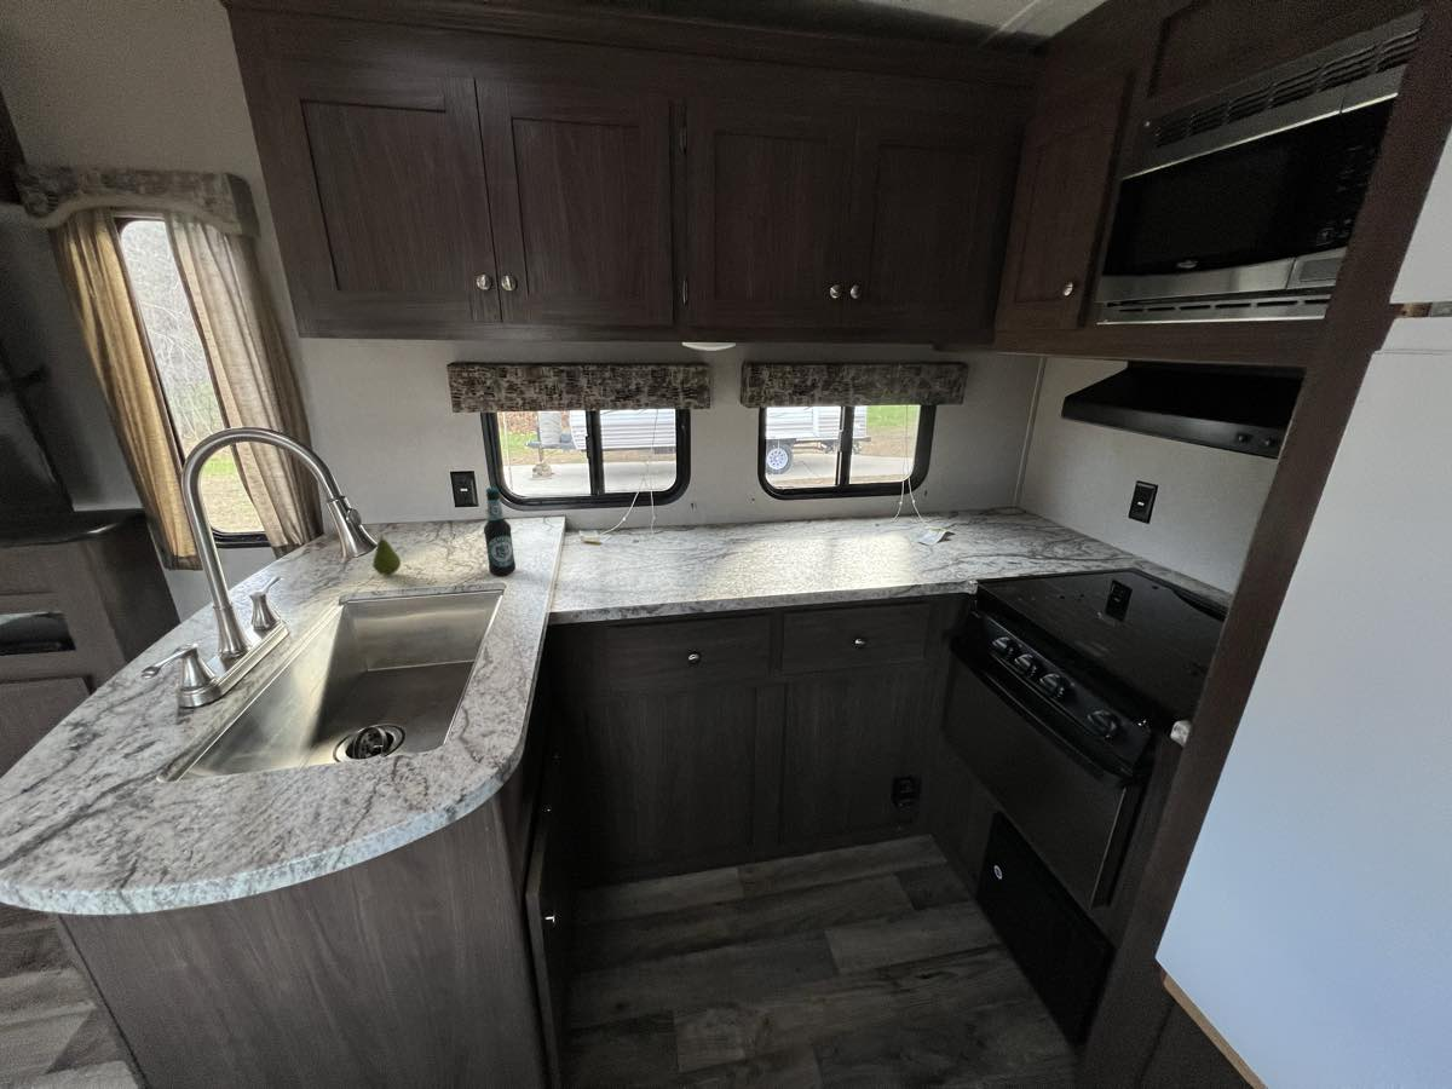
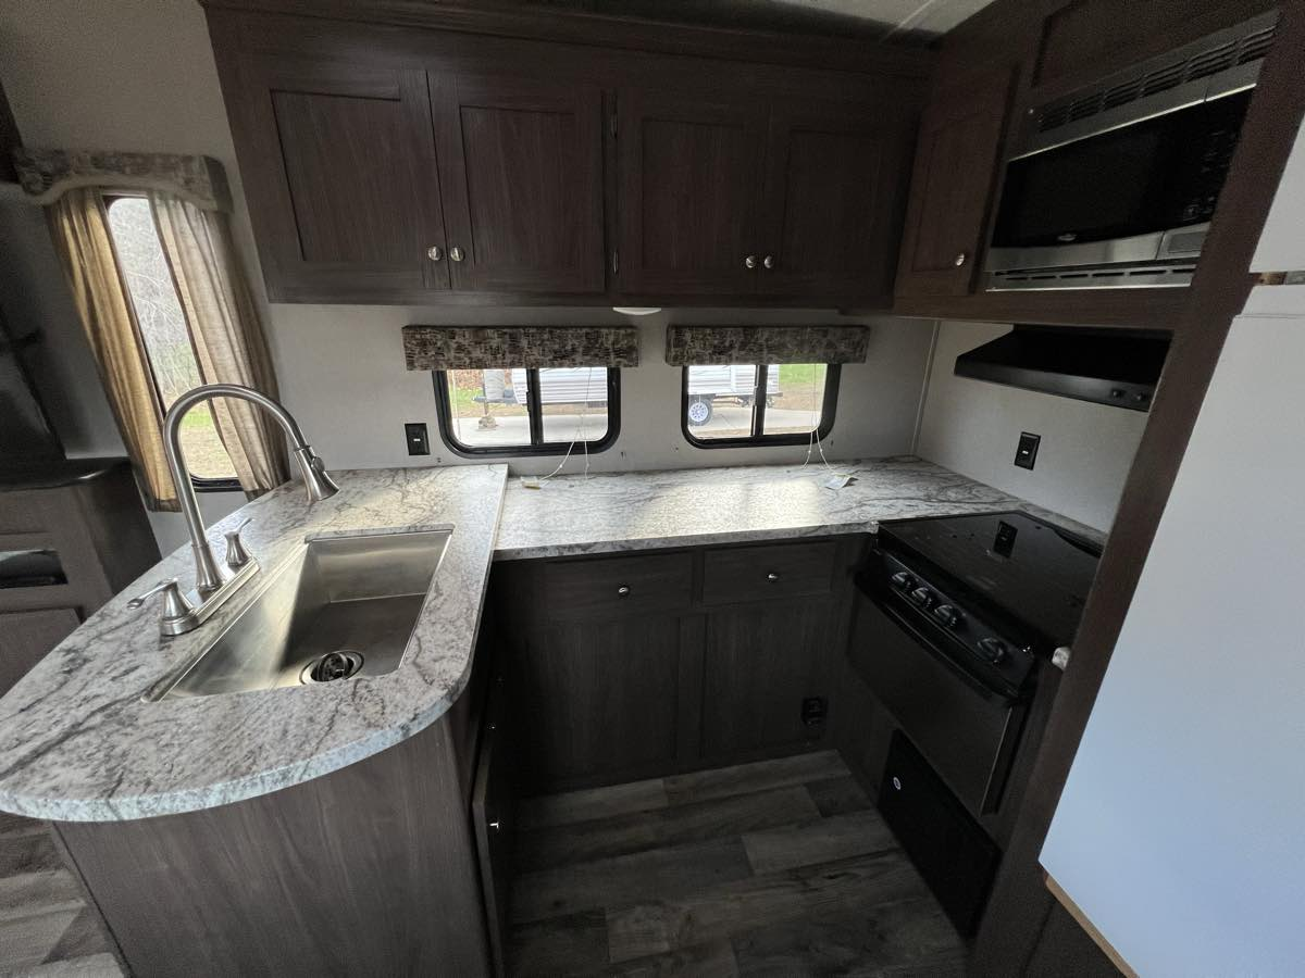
- fruit [371,534,402,576]
- bottle [483,486,517,576]
